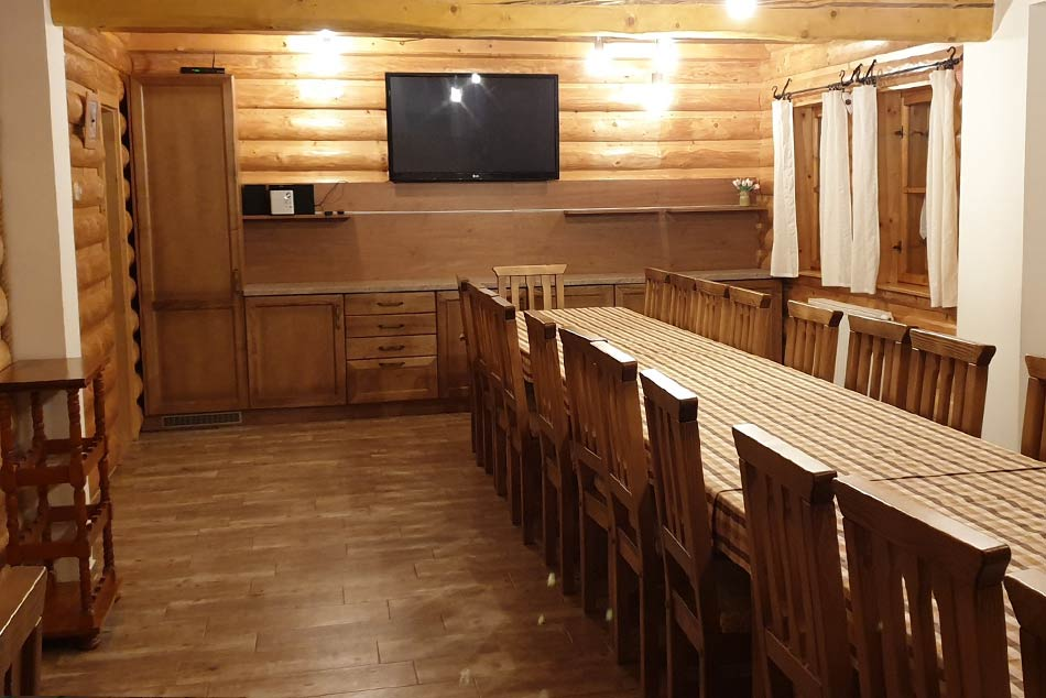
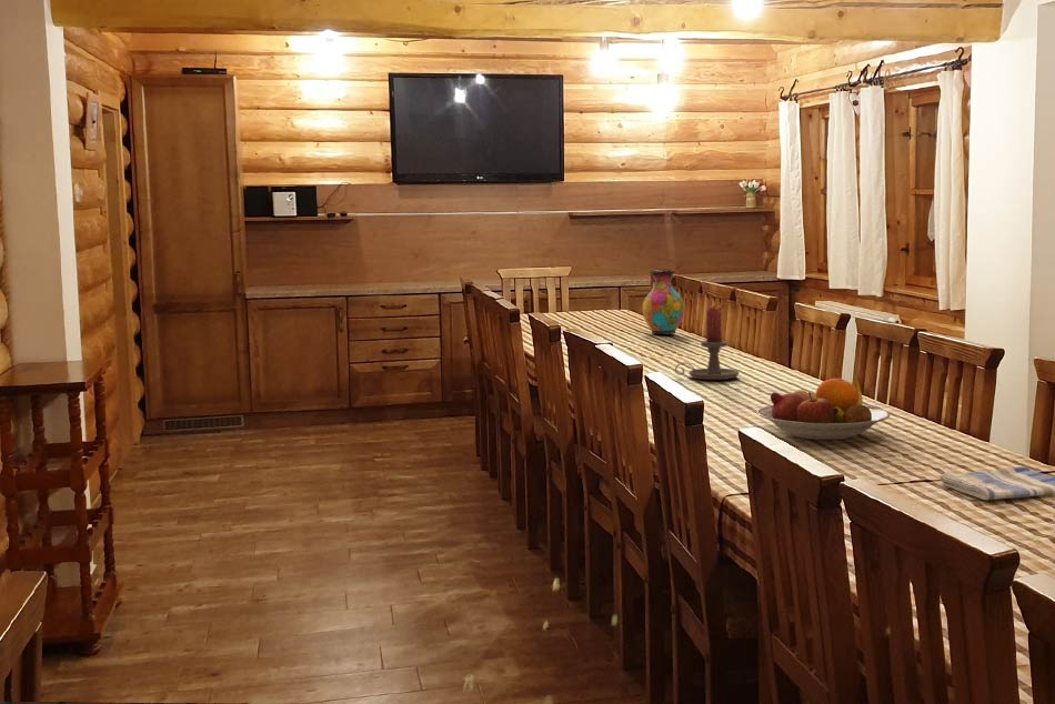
+ vase [641,269,685,335]
+ candle holder [674,306,741,381]
+ fruit bowl [756,376,891,441]
+ dish towel [938,465,1055,501]
